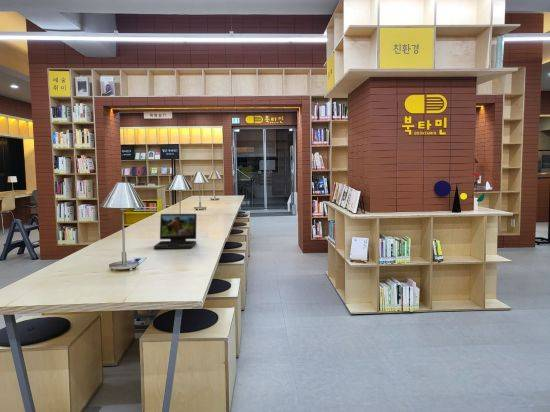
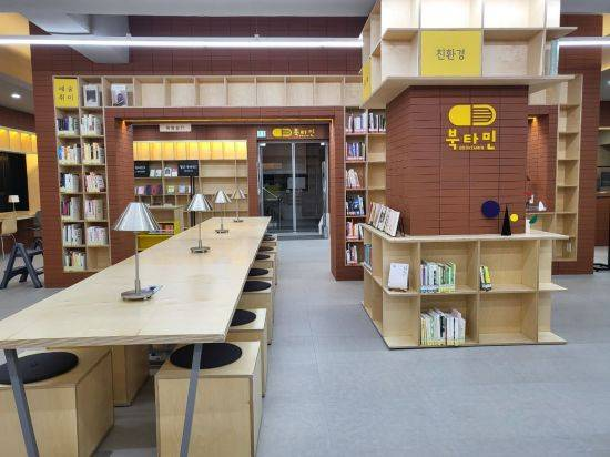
- laptop [153,213,198,250]
